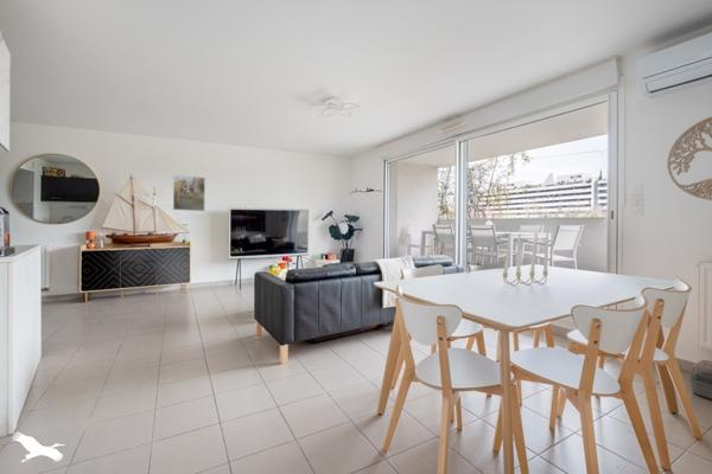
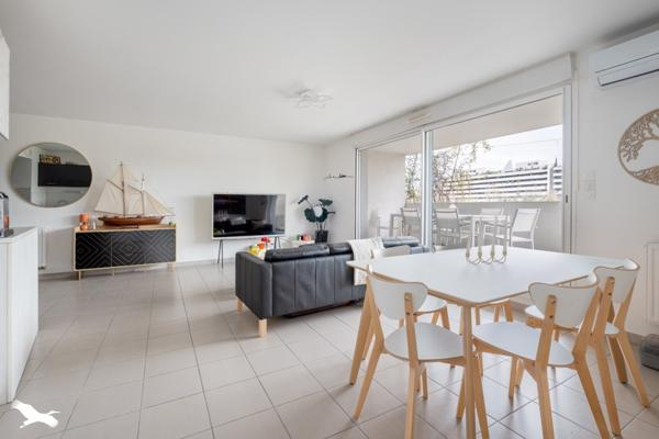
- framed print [172,174,206,212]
